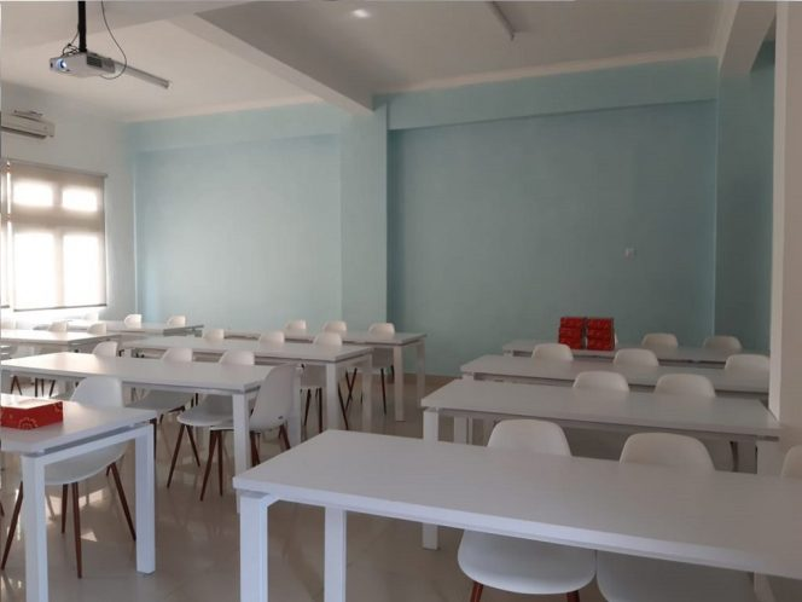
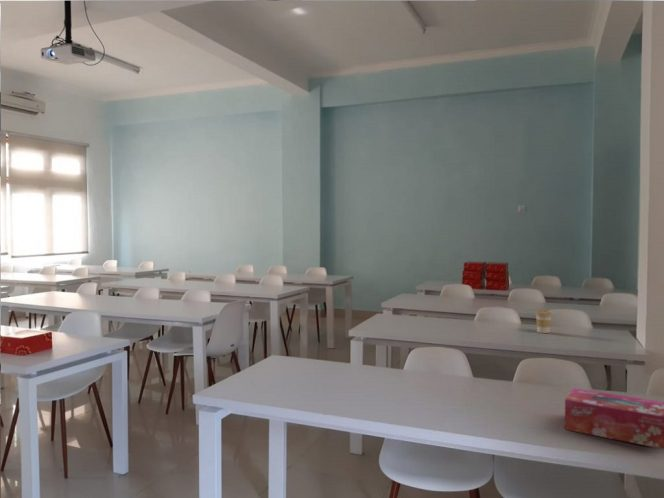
+ coffee cup [535,309,553,334]
+ tissue box [564,387,664,450]
